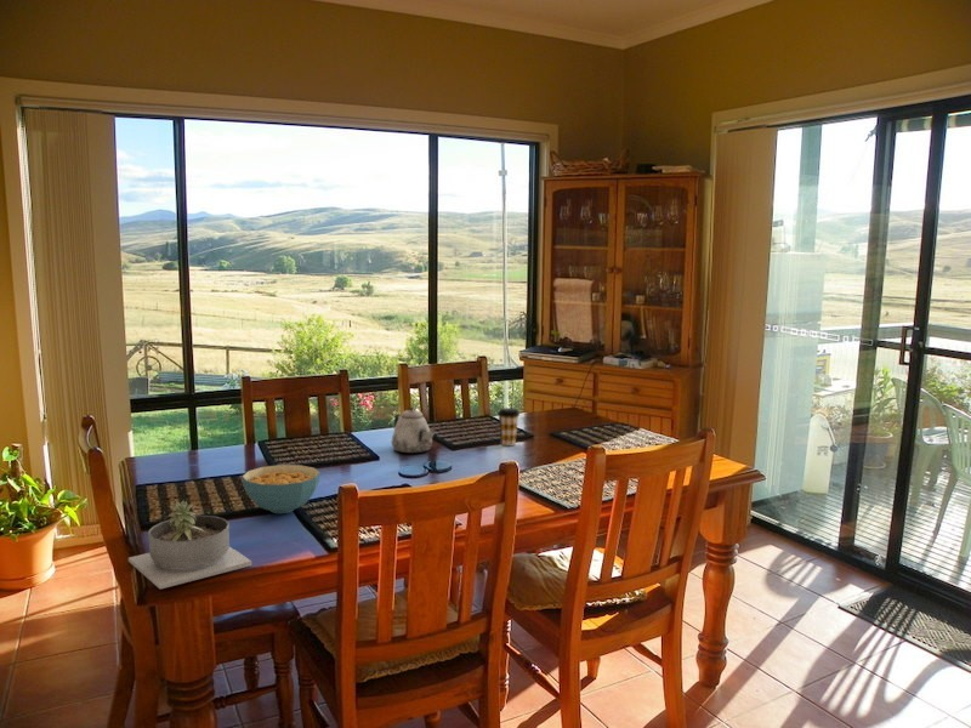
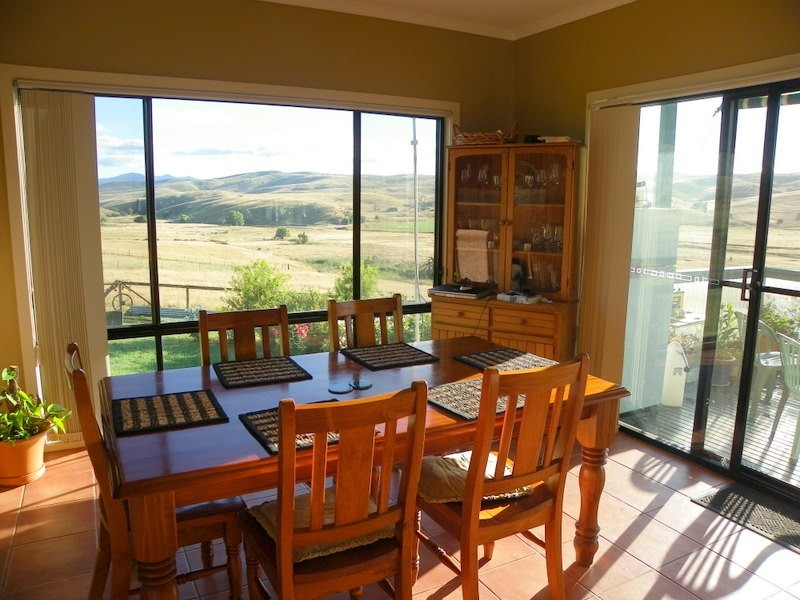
- coffee cup [496,406,521,447]
- succulent planter [127,500,254,590]
- cereal bowl [240,463,322,514]
- teapot [391,406,437,455]
